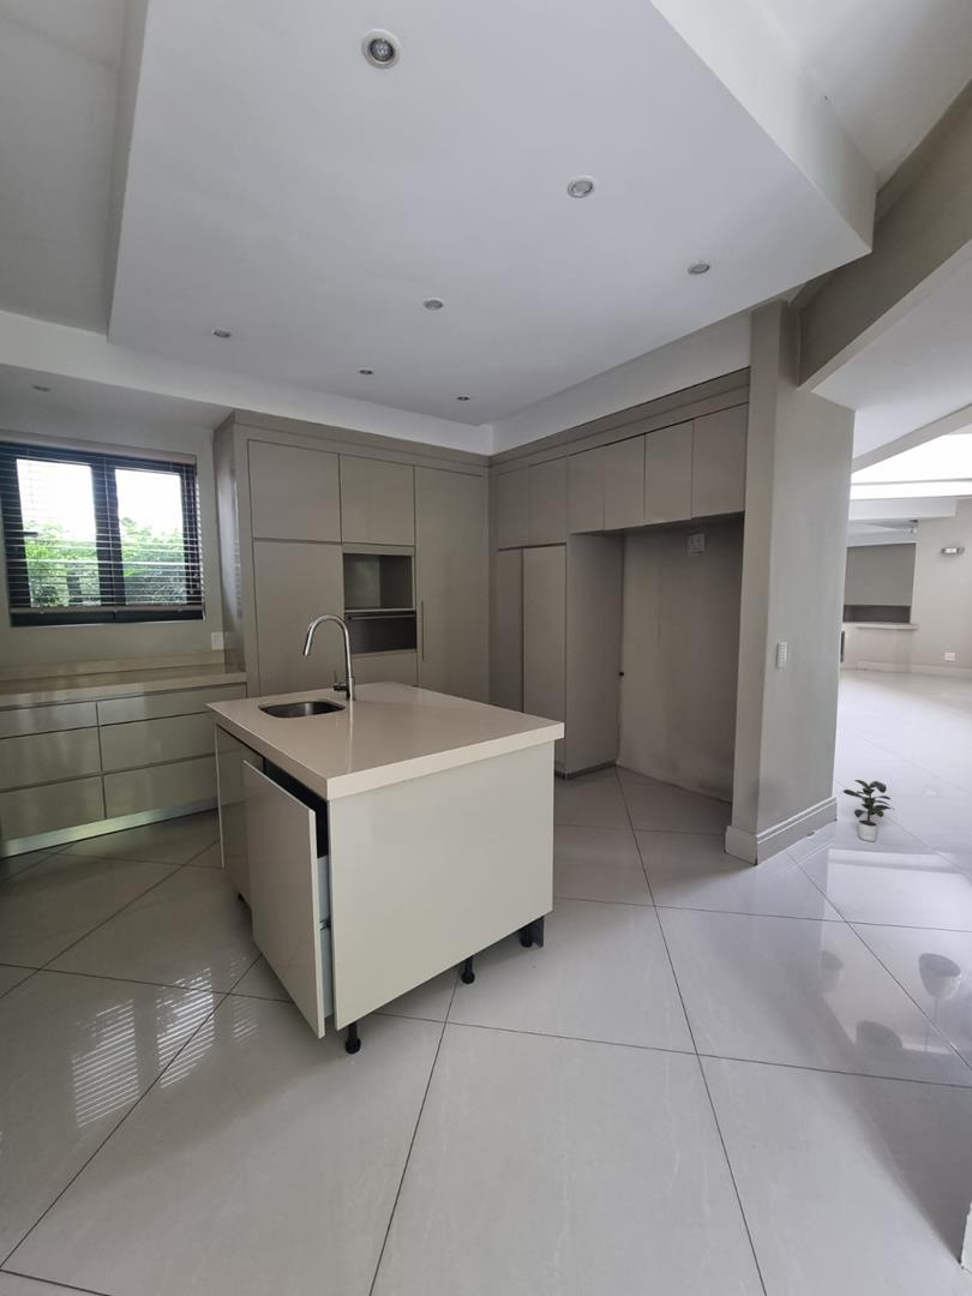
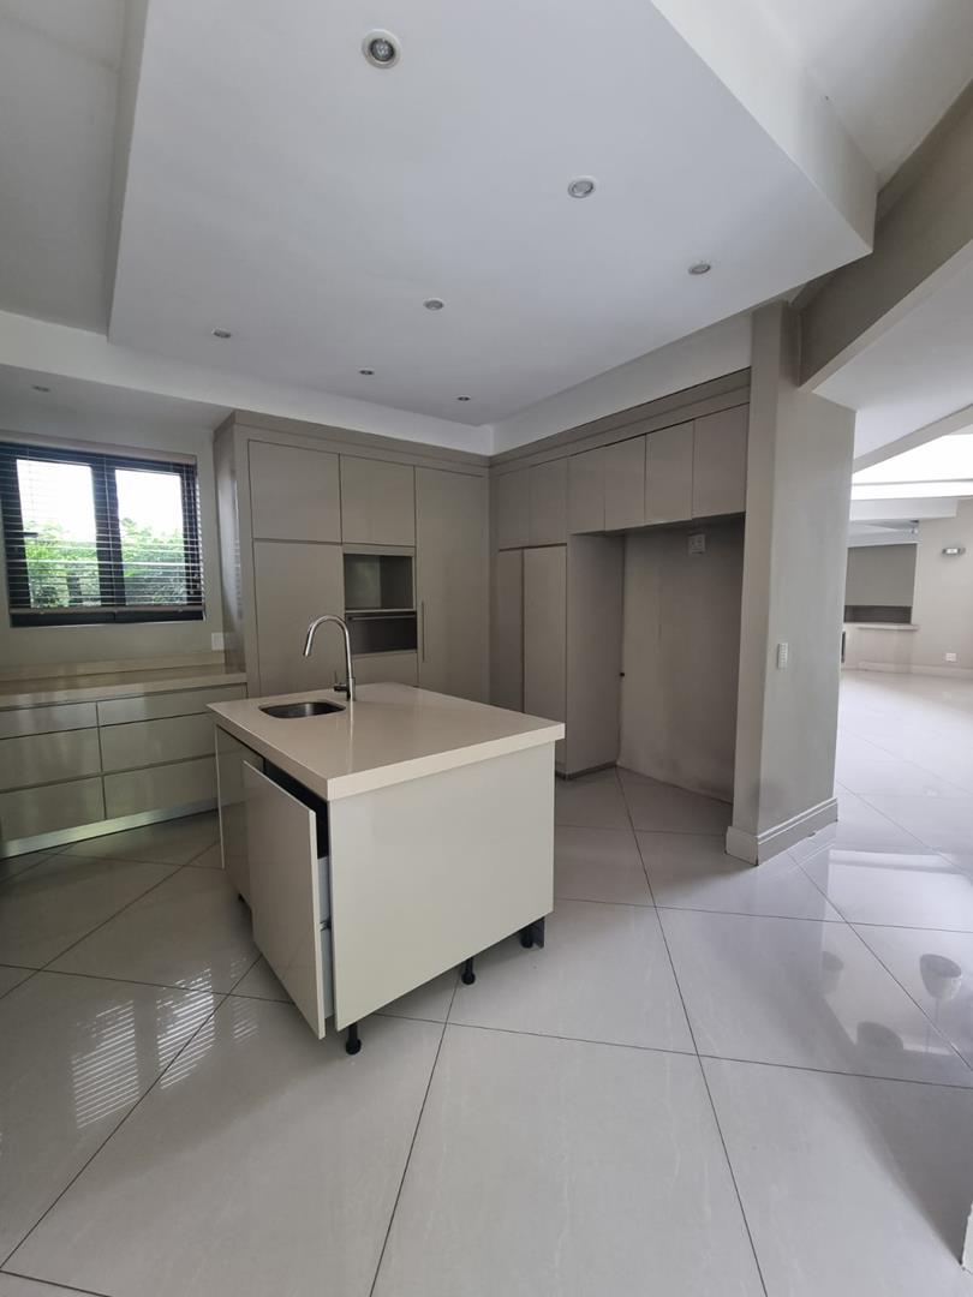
- potted plant [842,779,895,842]
